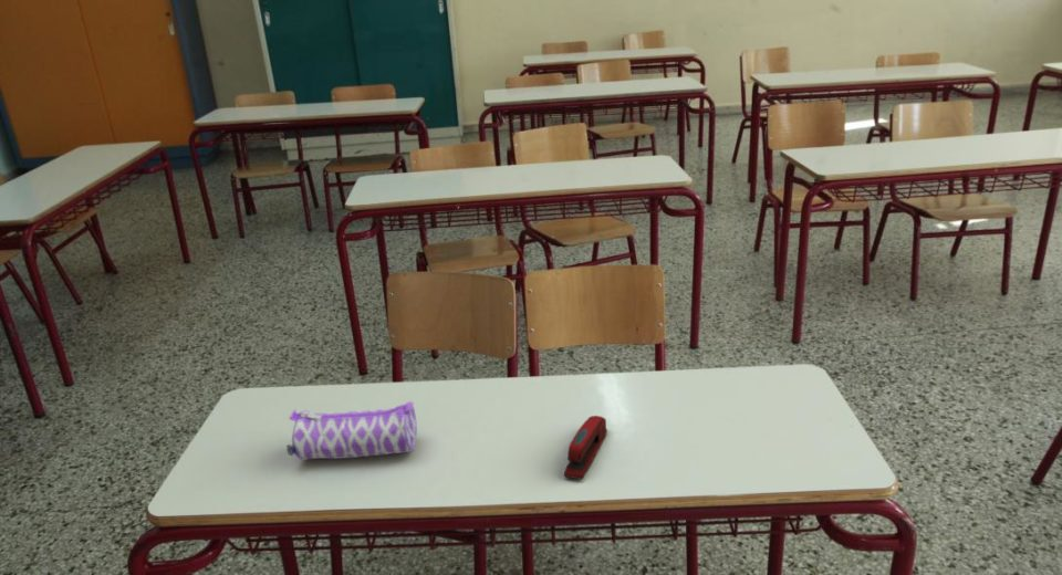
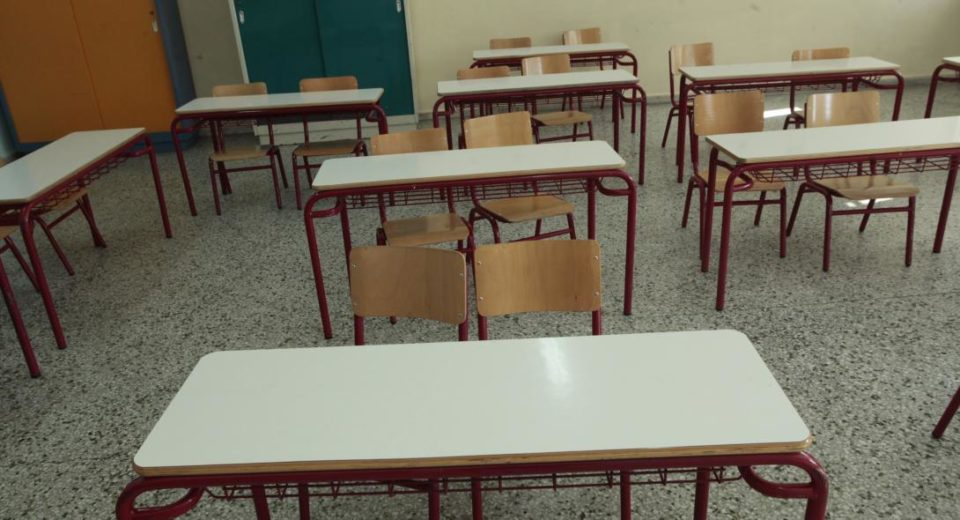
- stapler [563,415,608,481]
- pencil case [285,400,418,461]
